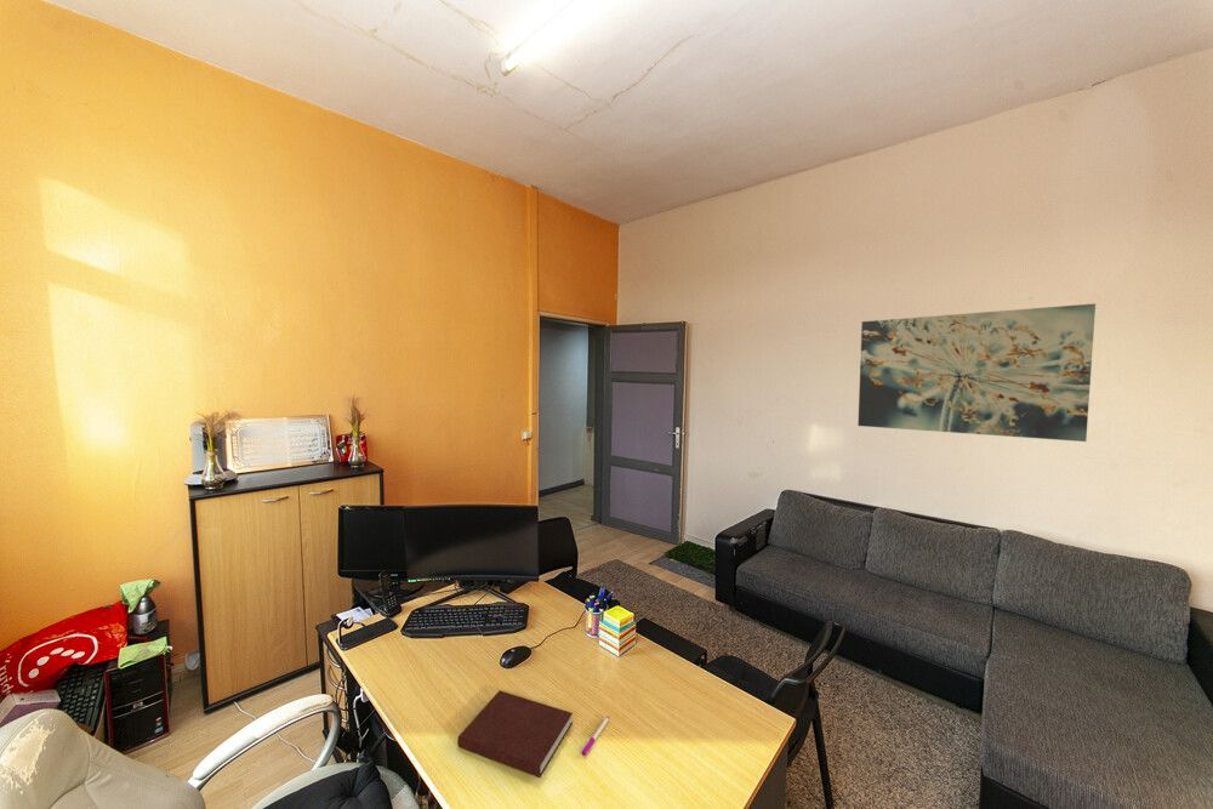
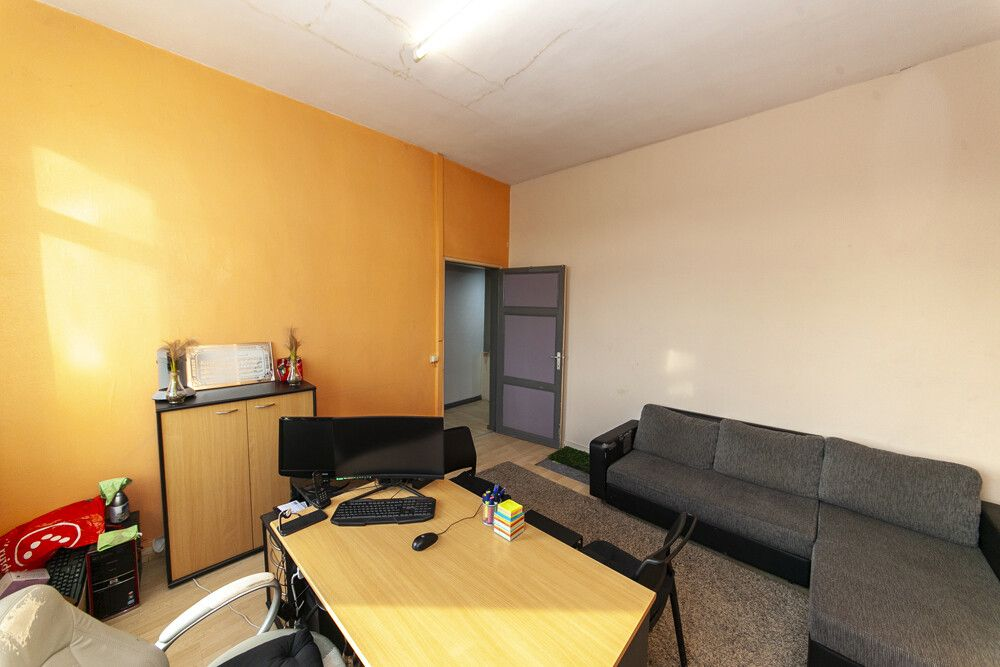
- notebook [456,689,574,779]
- pen [580,716,610,757]
- wall art [856,302,1097,443]
